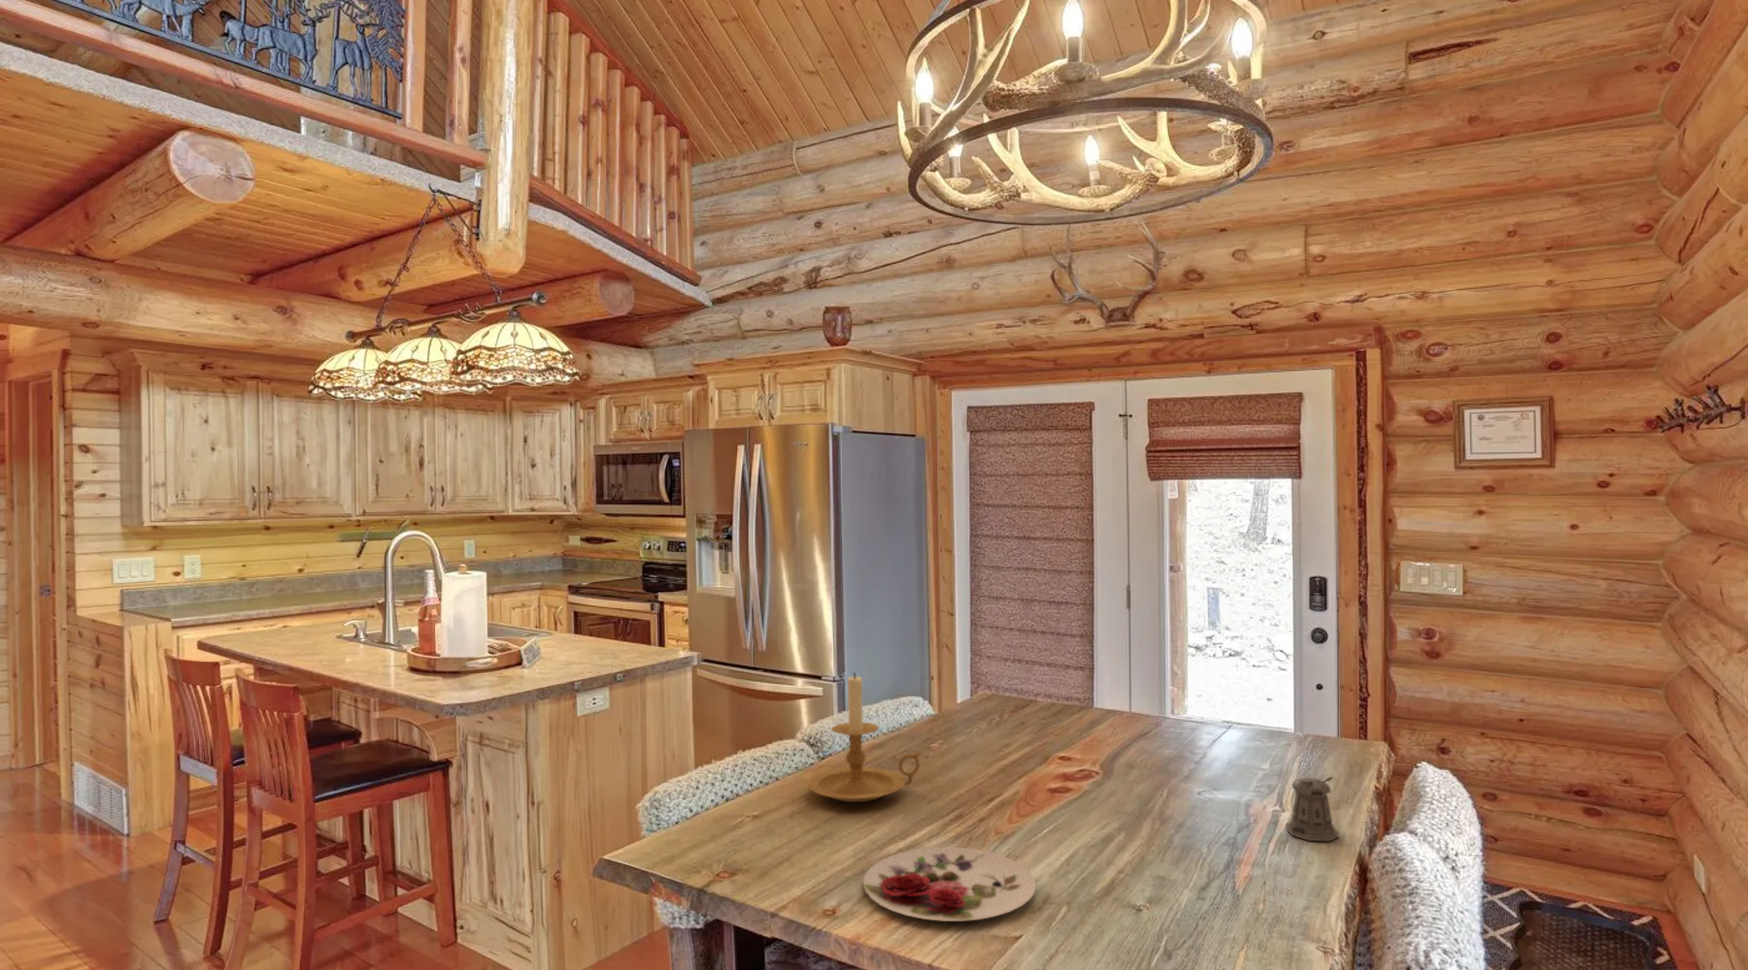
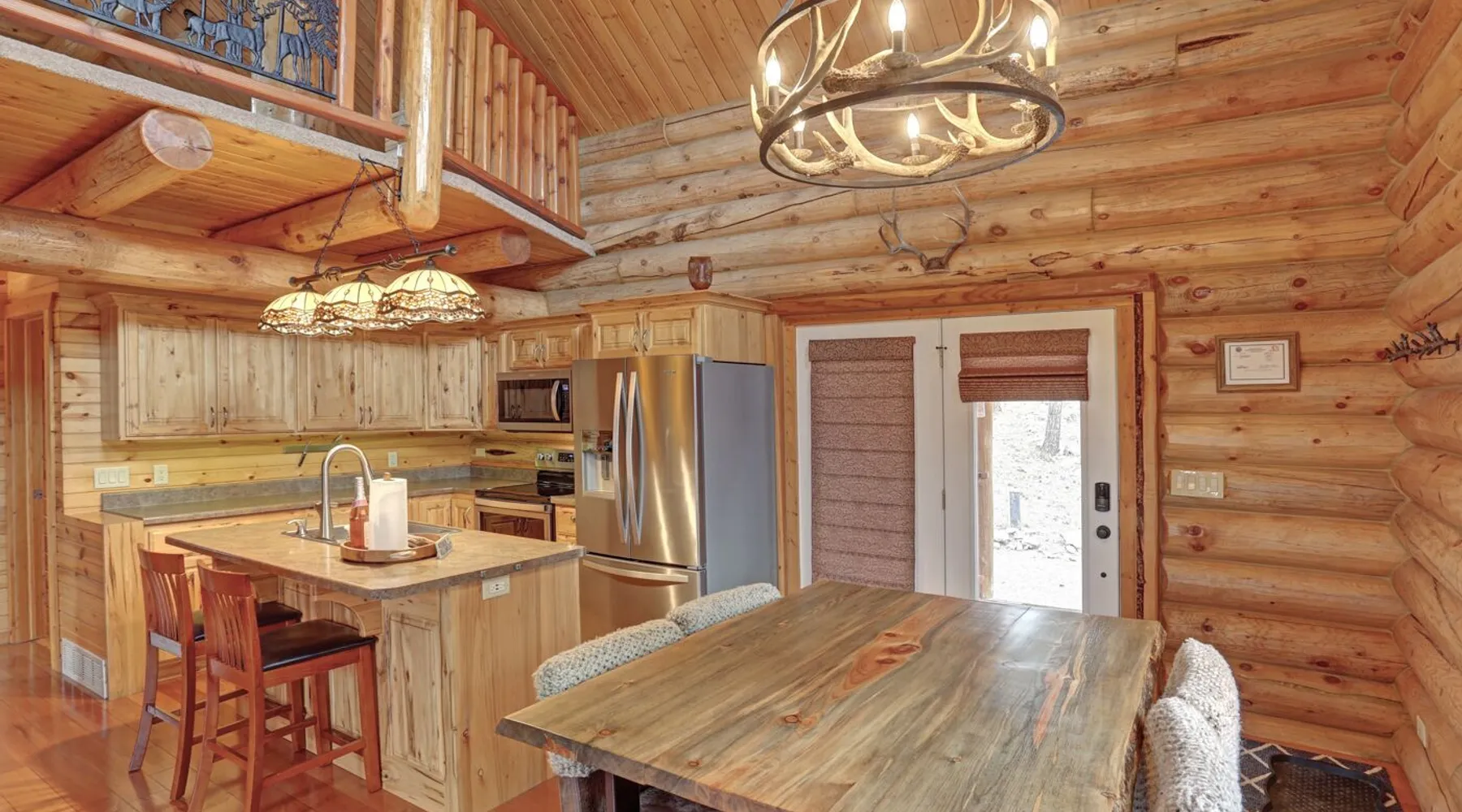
- candle holder [806,671,922,803]
- plate [862,846,1037,922]
- pepper shaker [1285,776,1339,842]
